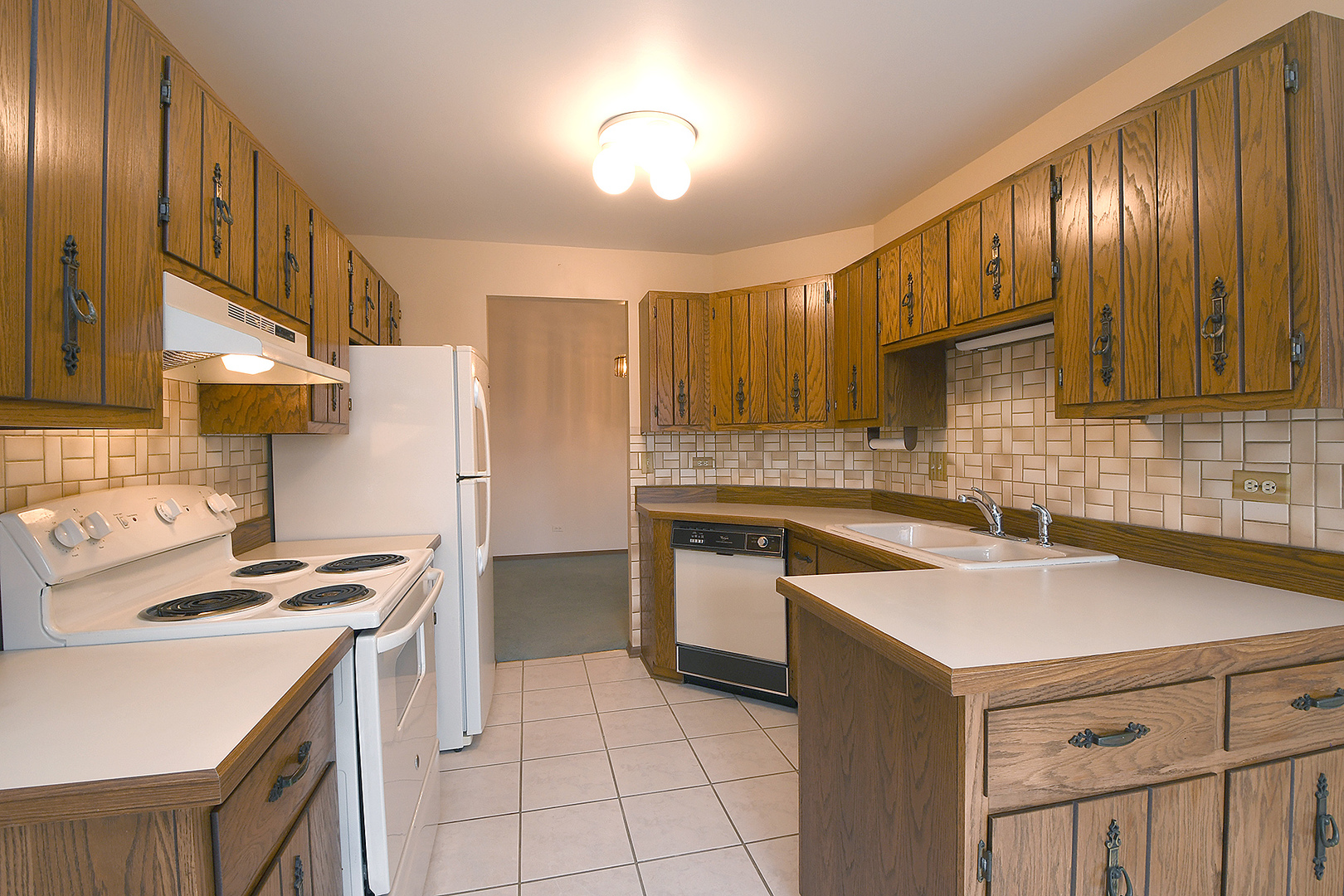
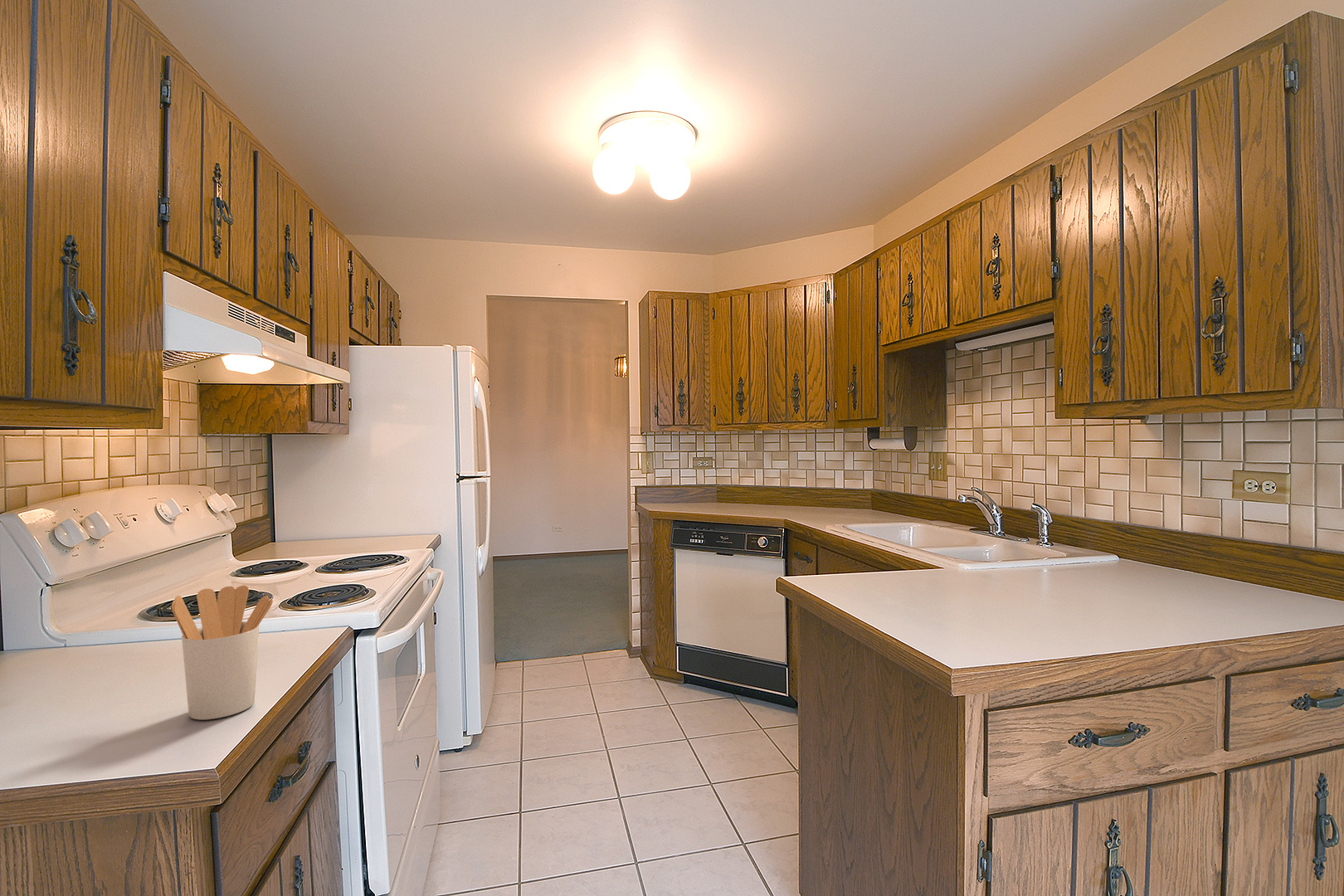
+ utensil holder [171,585,274,721]
